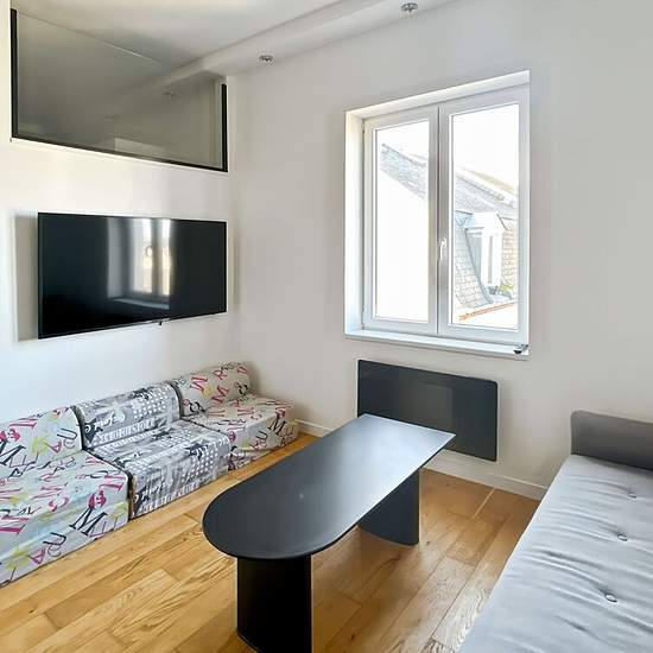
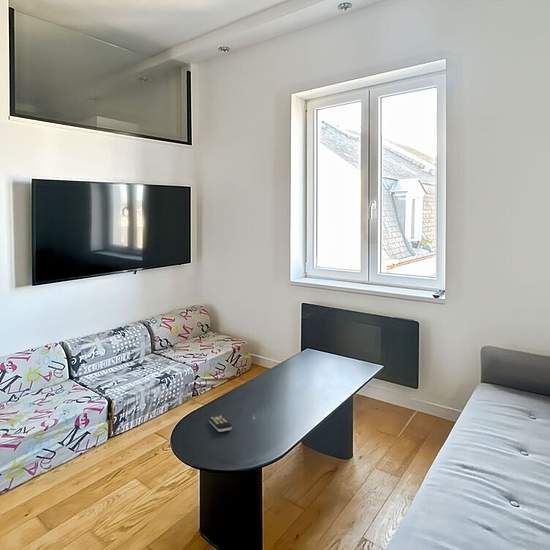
+ remote control [208,415,233,433]
